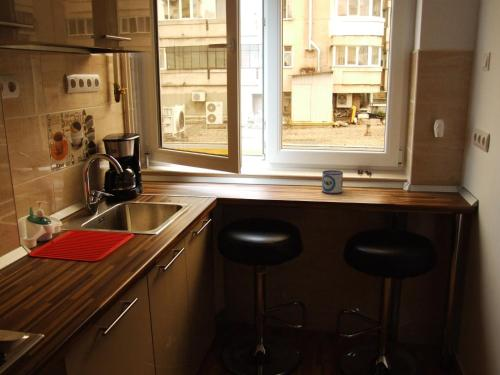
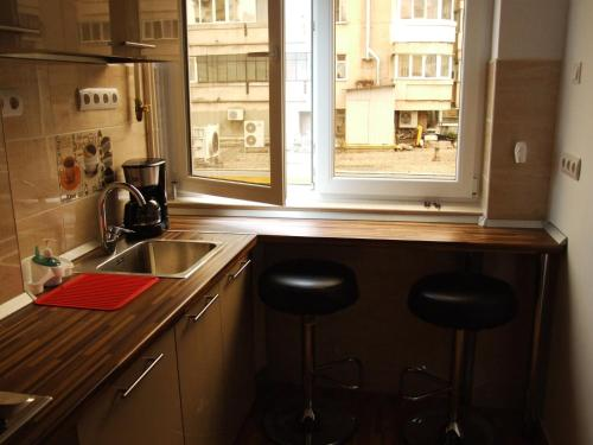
- mug [321,169,344,195]
